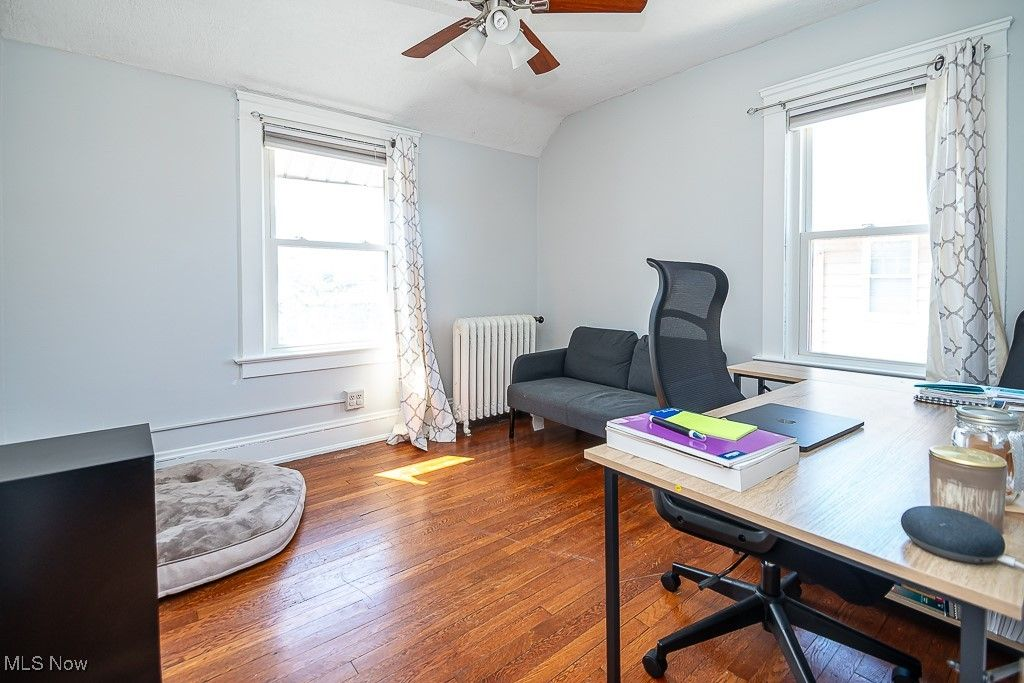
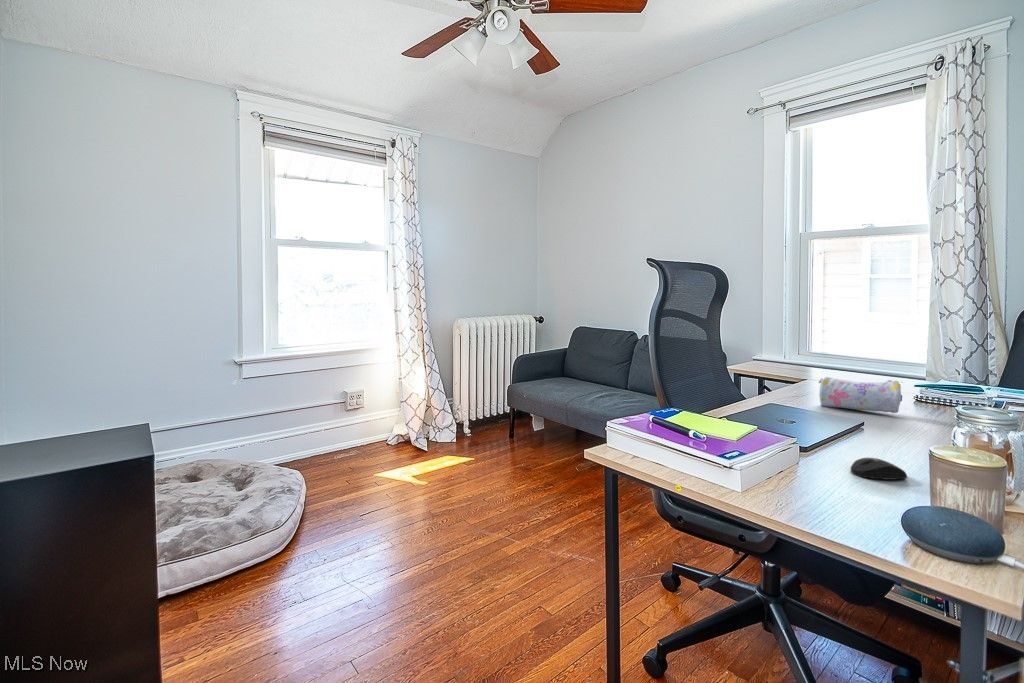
+ mouse [849,457,909,481]
+ pencil case [818,376,903,414]
